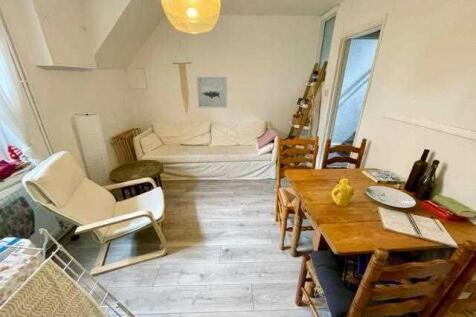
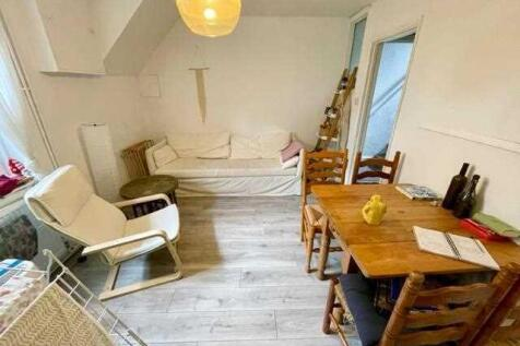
- wall art [195,75,228,109]
- plate [364,185,417,209]
